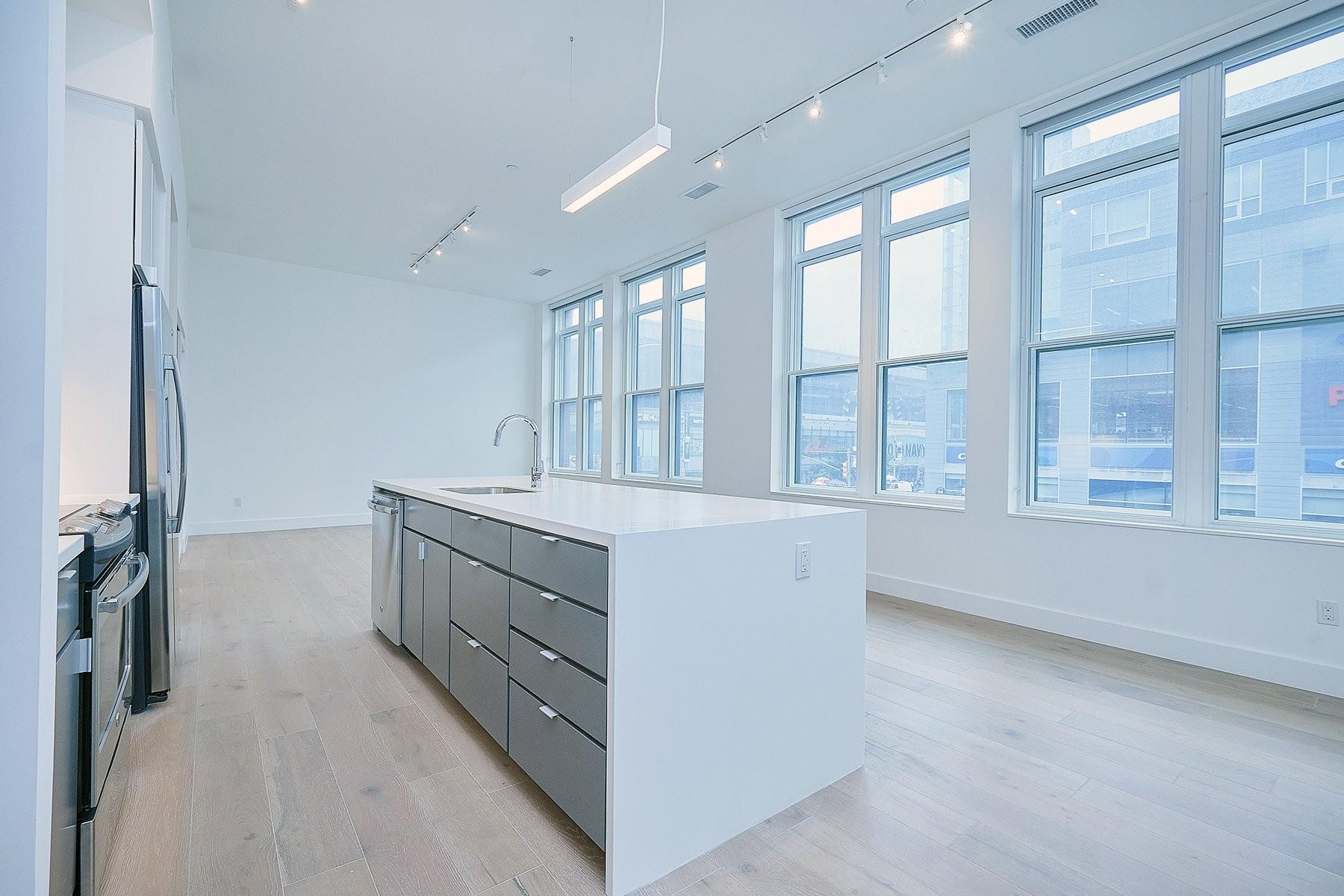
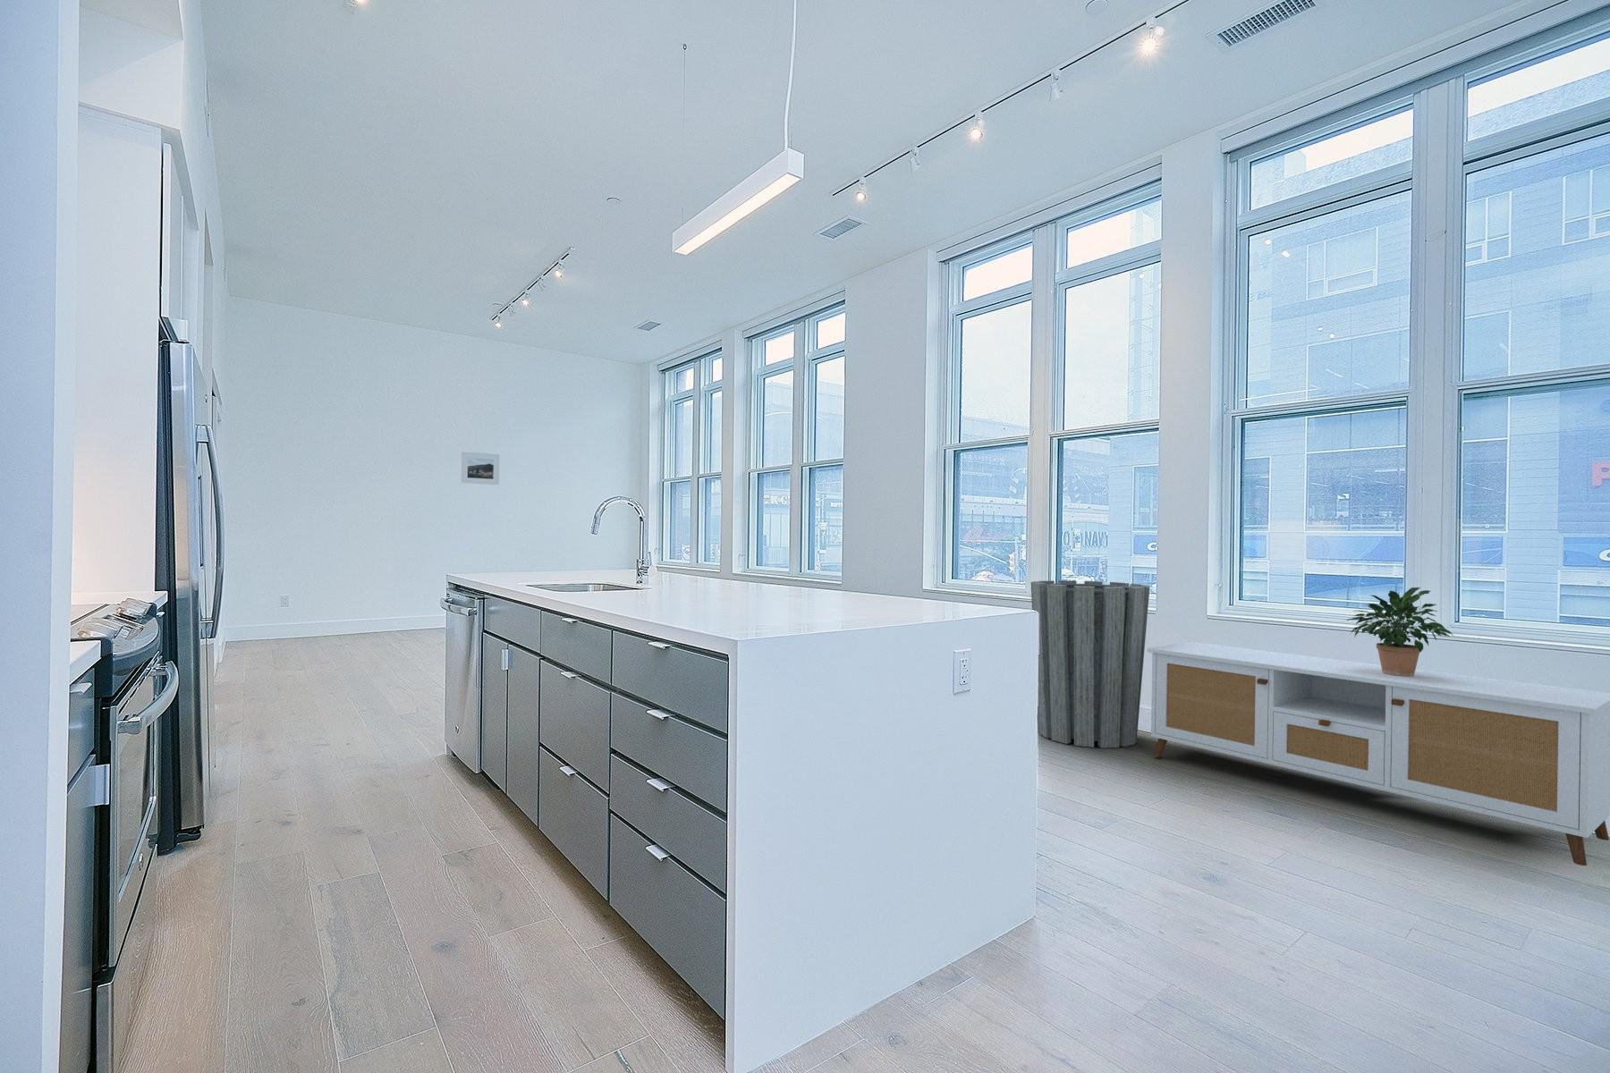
+ storage bench [1146,641,1610,867]
+ trash can [1030,580,1150,750]
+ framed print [461,450,500,485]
+ potted plant [1345,587,1453,675]
